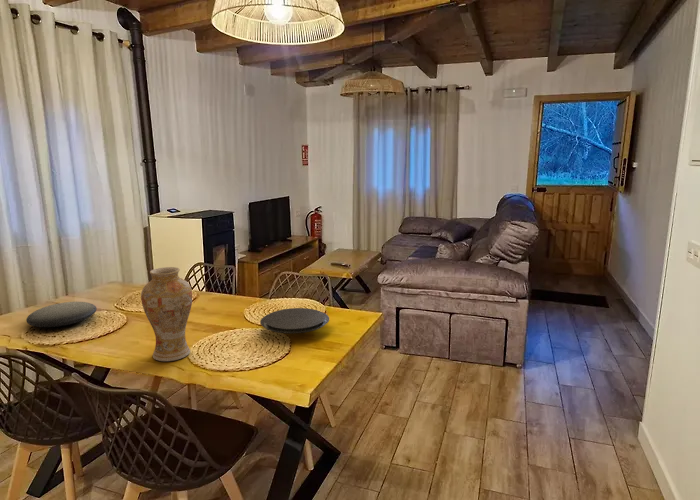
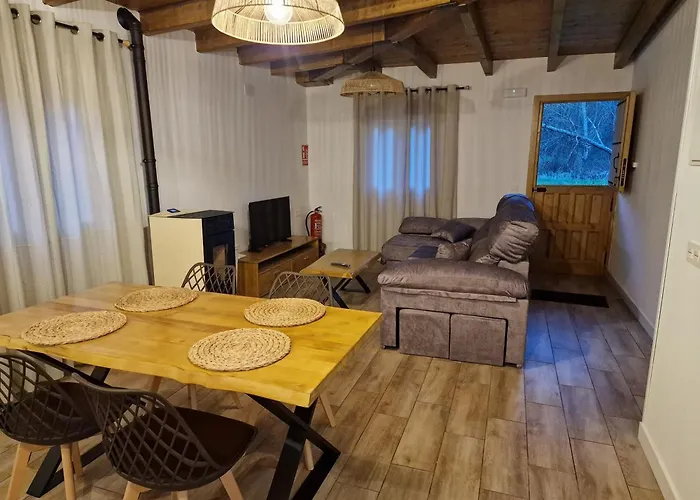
- plate [259,307,330,335]
- plate [25,301,98,328]
- vase [140,266,193,362]
